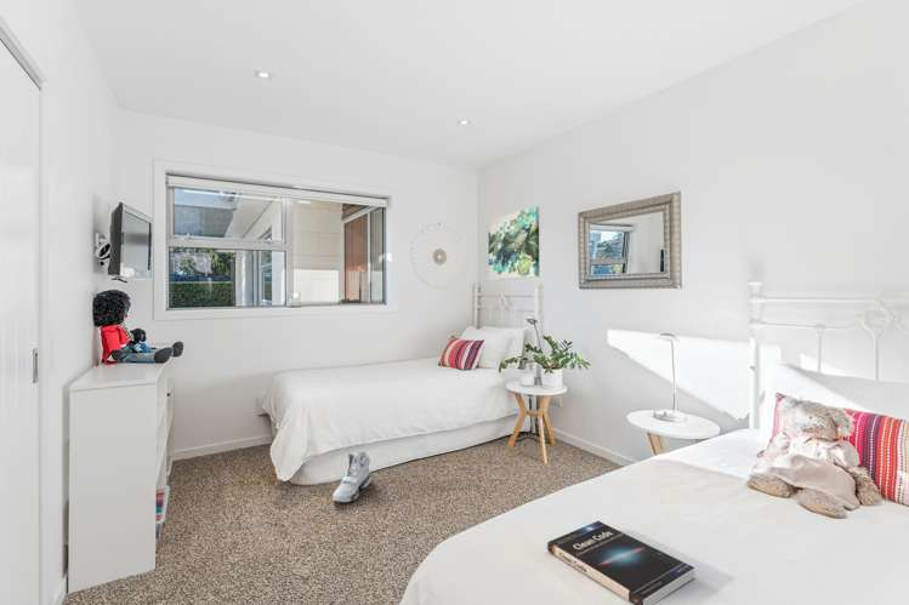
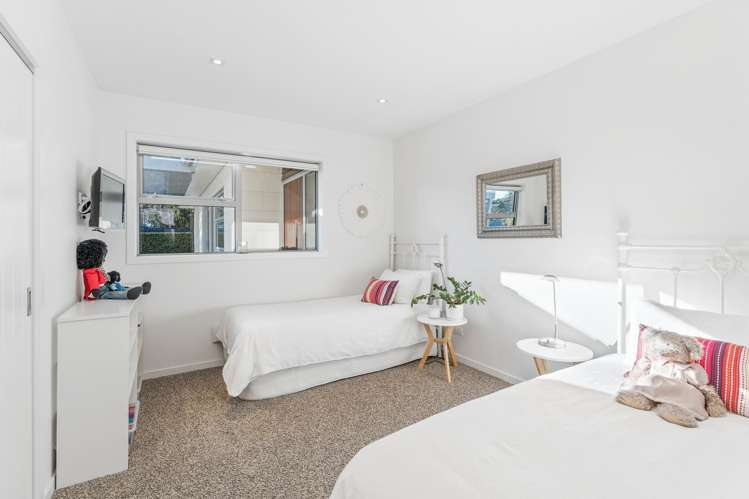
- book [546,520,695,605]
- sneaker [331,449,373,503]
- wall art [487,205,540,282]
